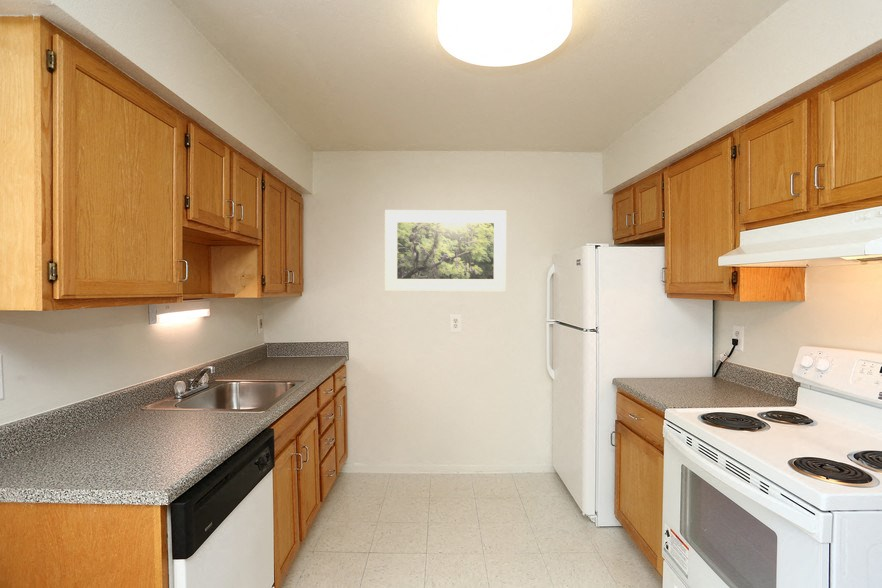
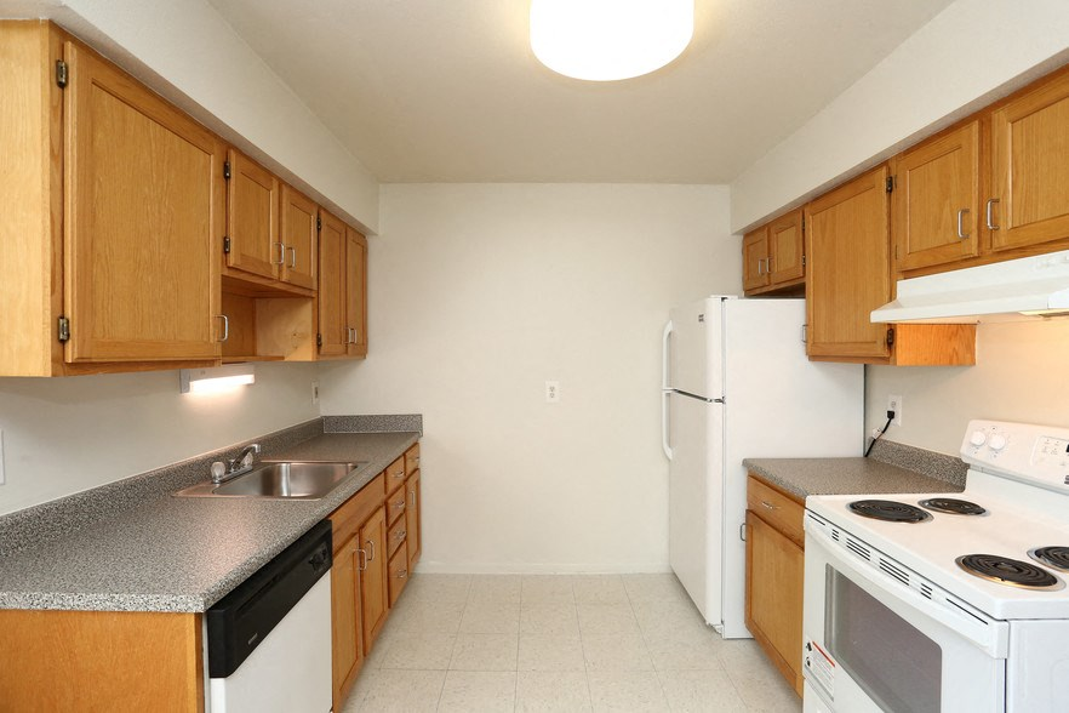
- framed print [384,209,507,292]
